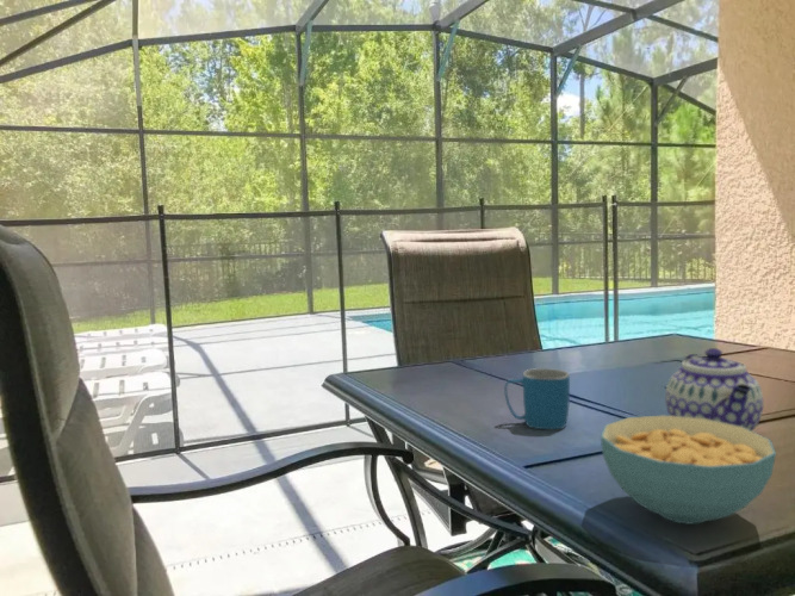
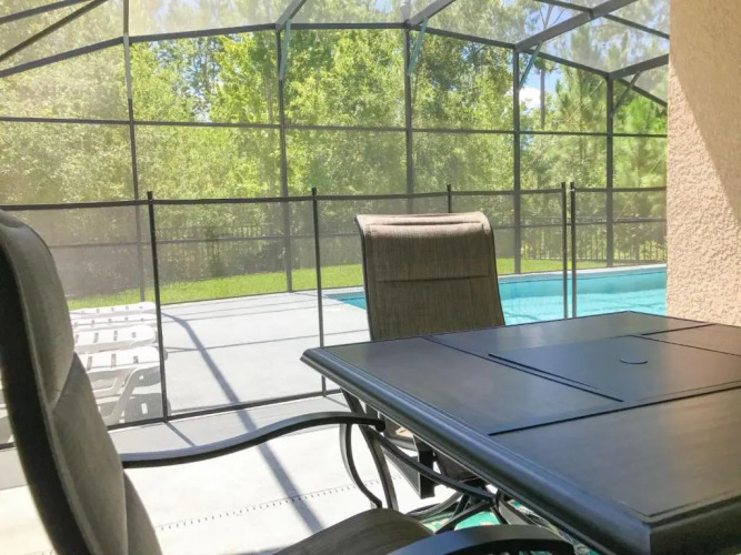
- teapot [664,347,765,432]
- cereal bowl [600,414,777,526]
- mug [503,367,571,430]
